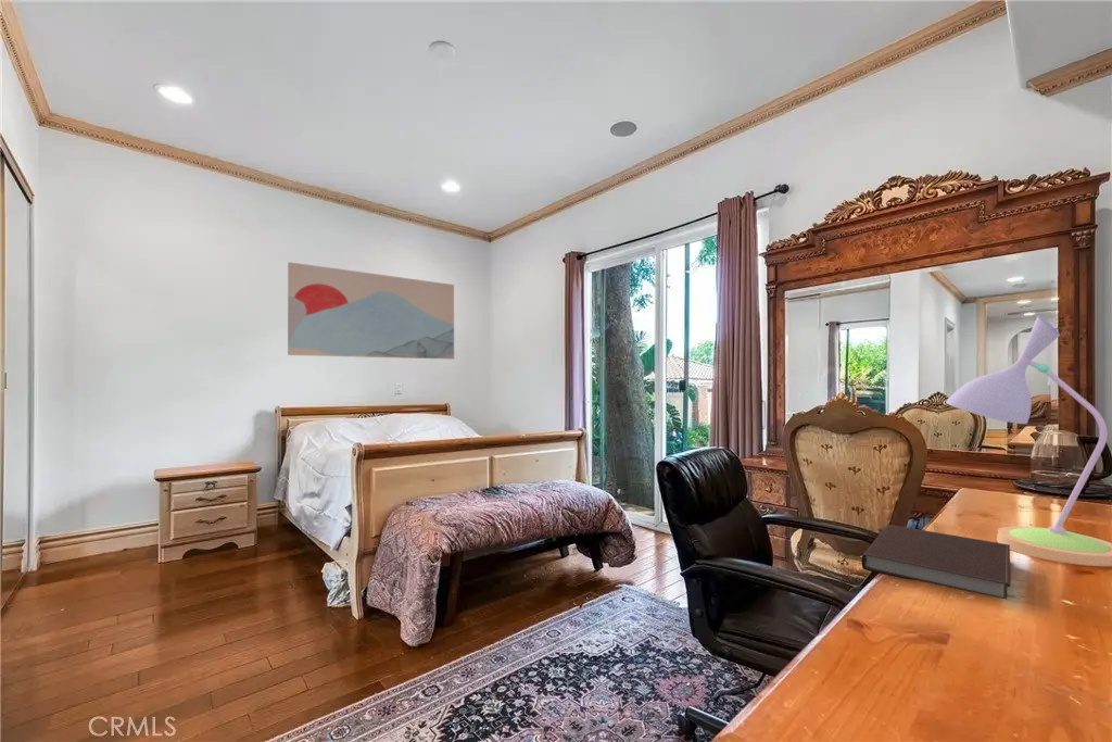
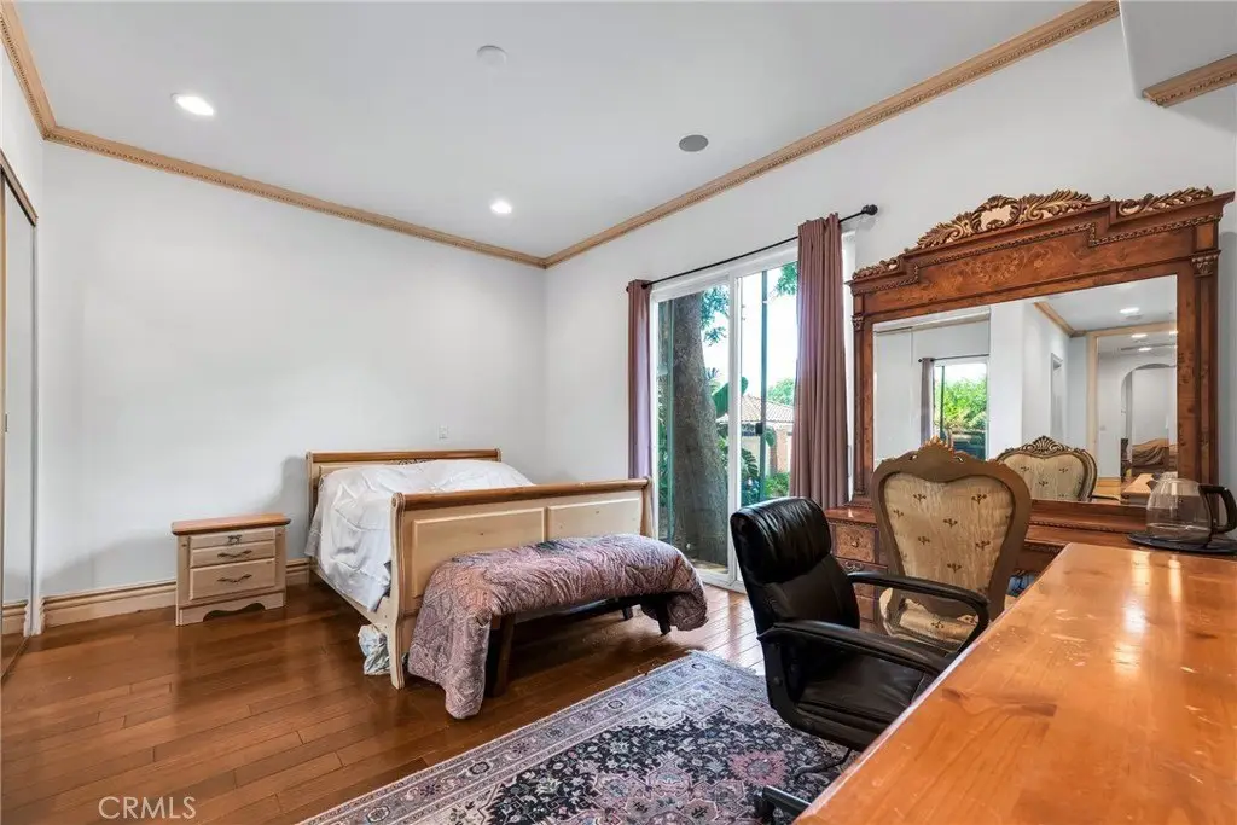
- wall art [287,261,455,360]
- desk lamp [945,314,1112,567]
- notebook [861,524,1011,601]
